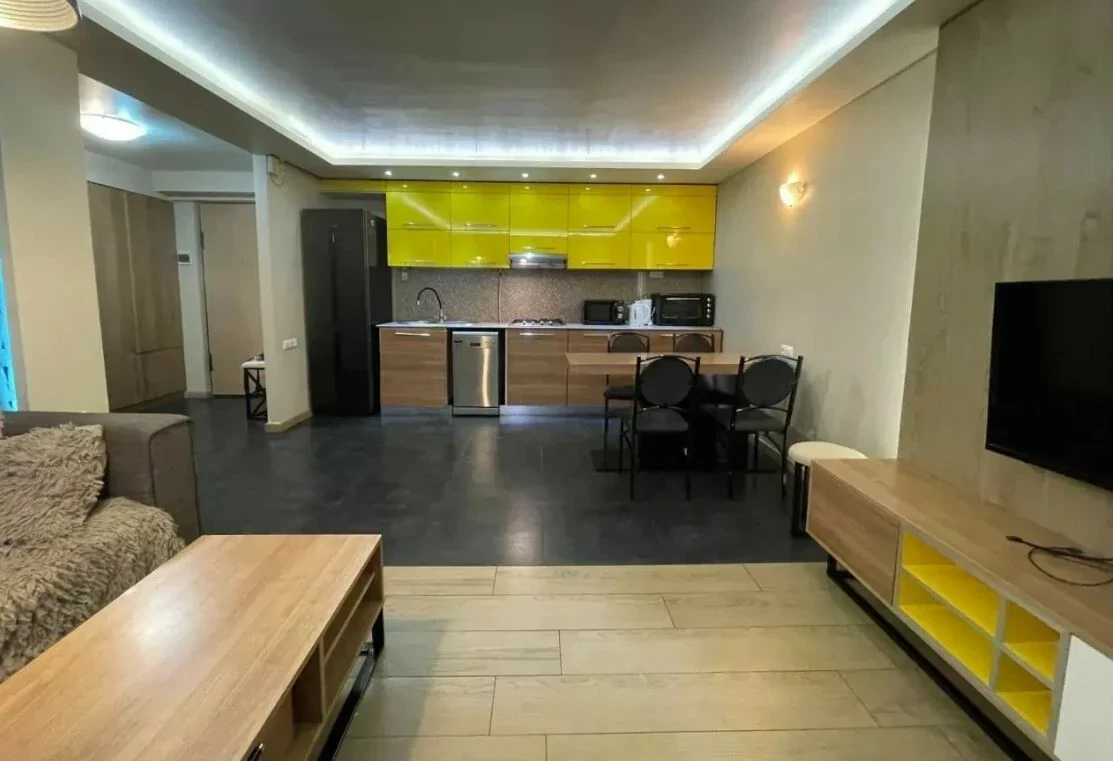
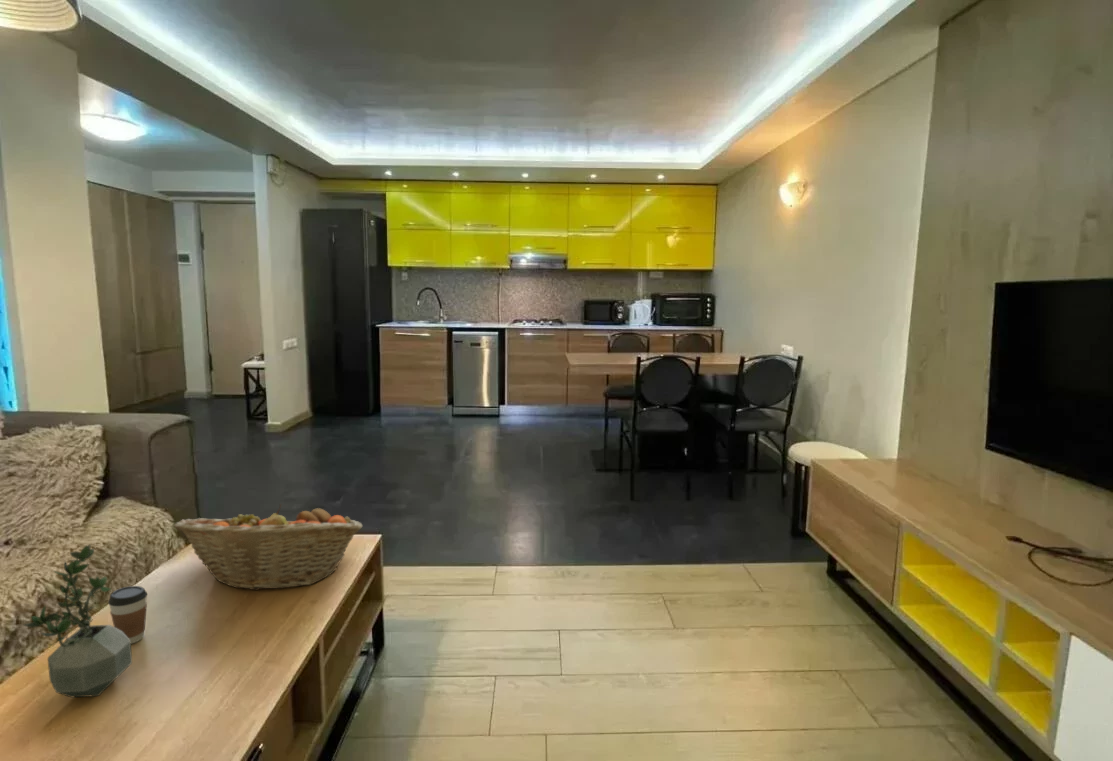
+ potted plant [23,544,133,698]
+ fruit basket [173,503,363,591]
+ coffee cup [107,585,148,645]
